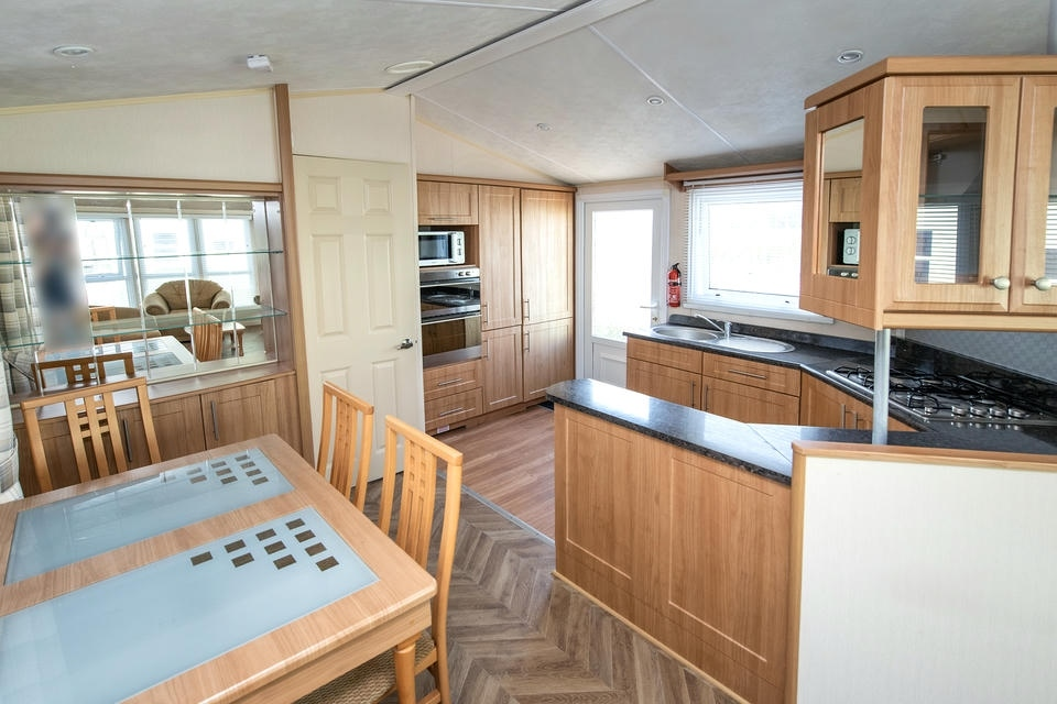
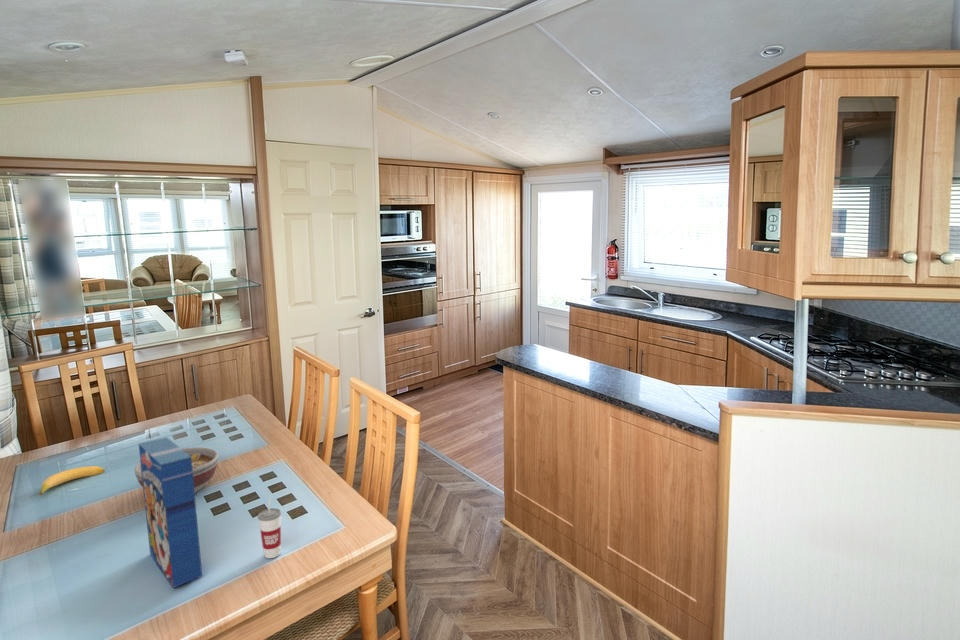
+ cereal box [138,436,203,589]
+ bowl [134,447,219,493]
+ banana [38,465,105,497]
+ cup [257,496,282,559]
